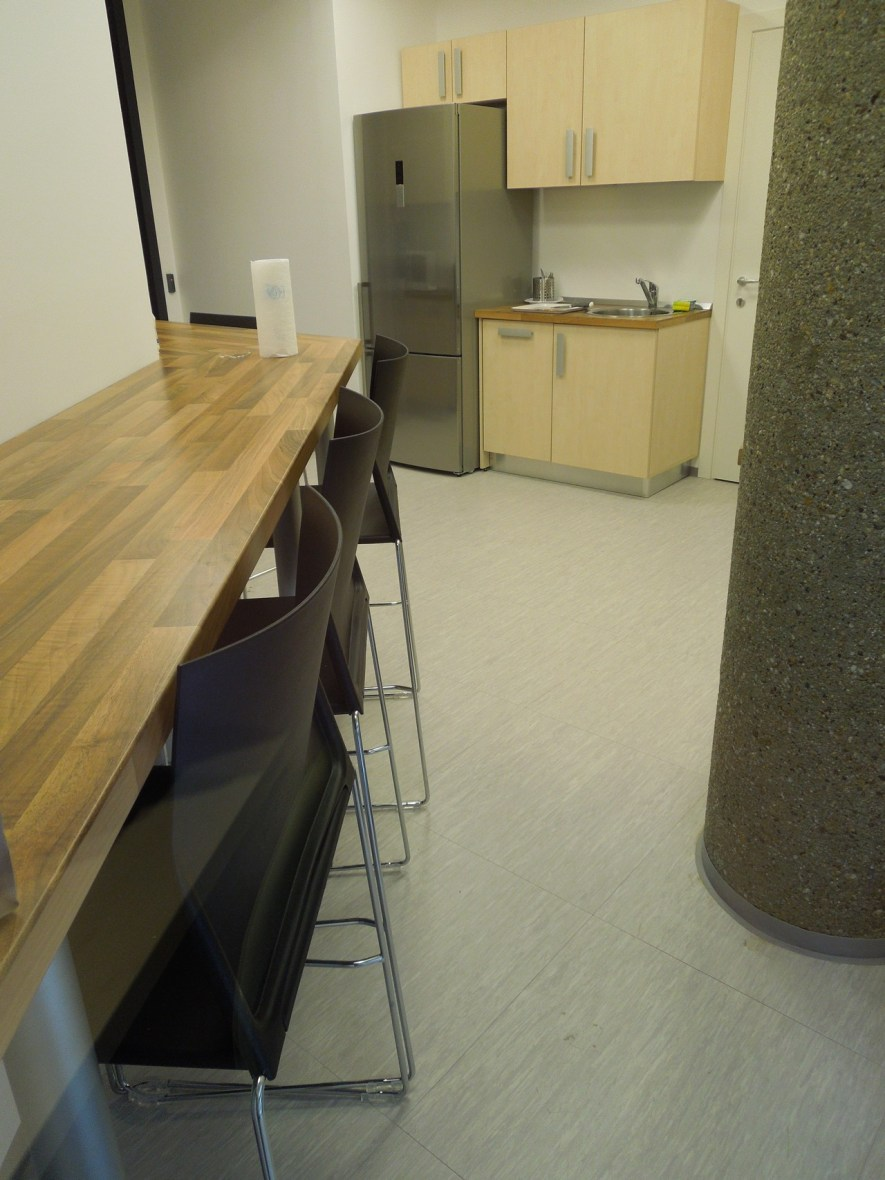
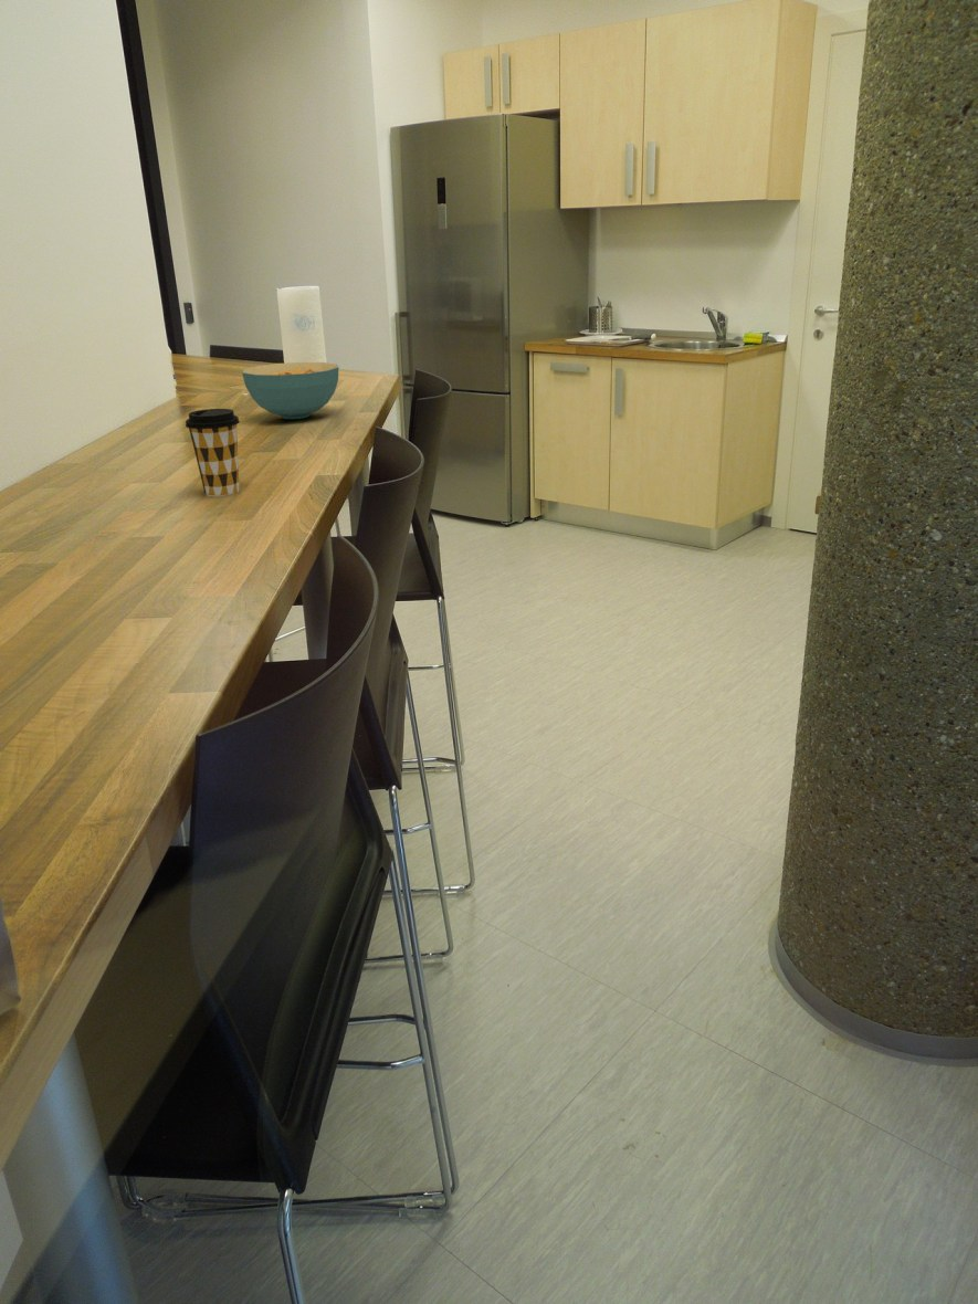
+ cereal bowl [241,361,339,420]
+ coffee cup [185,408,241,497]
